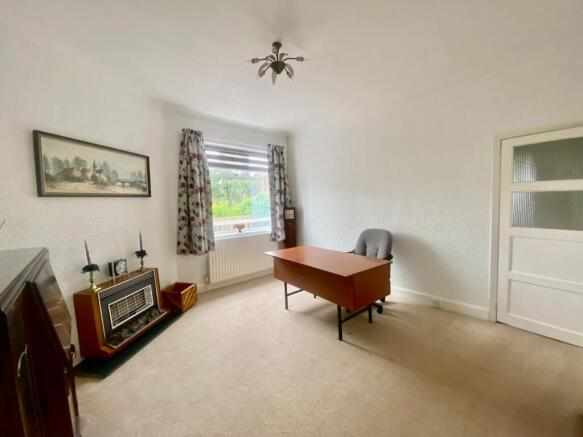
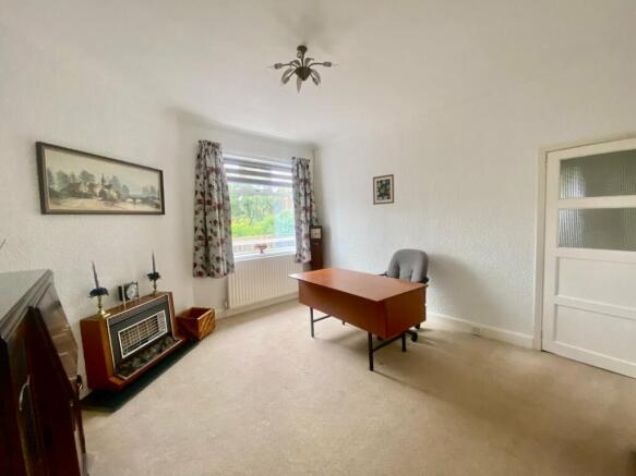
+ wall art [372,173,395,206]
